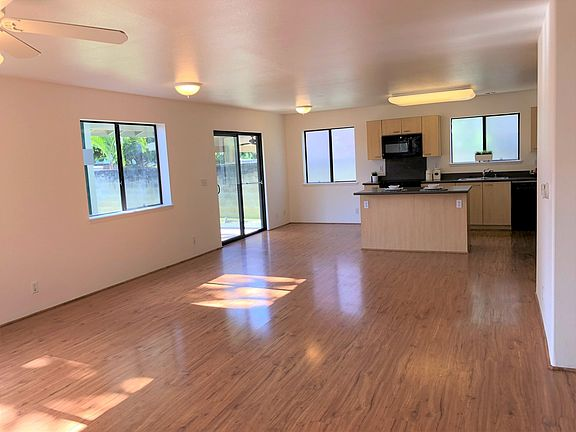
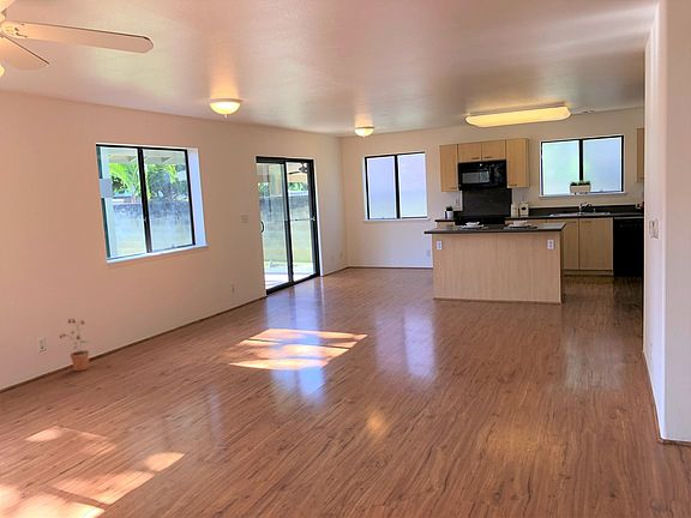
+ potted plant [59,318,90,372]
